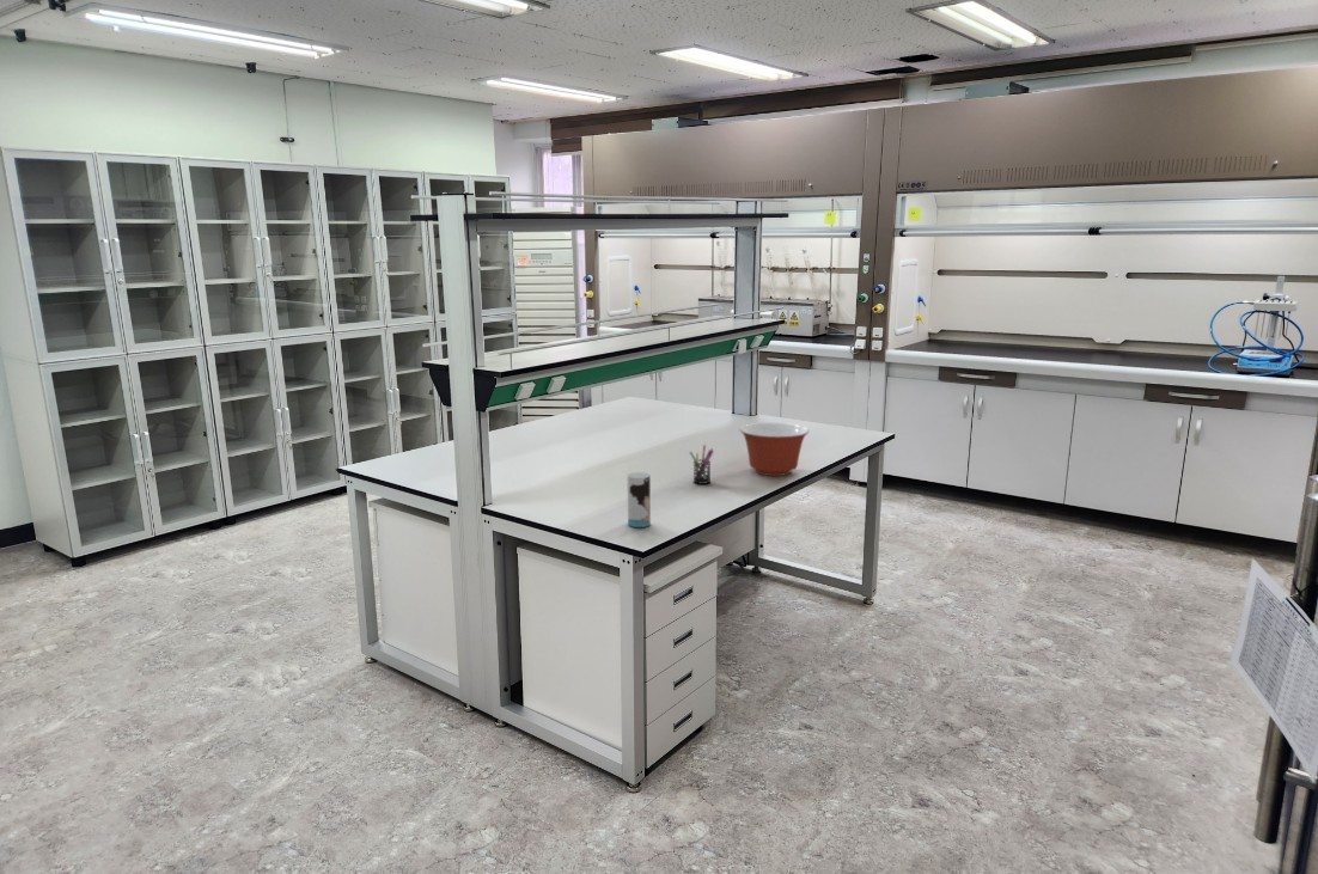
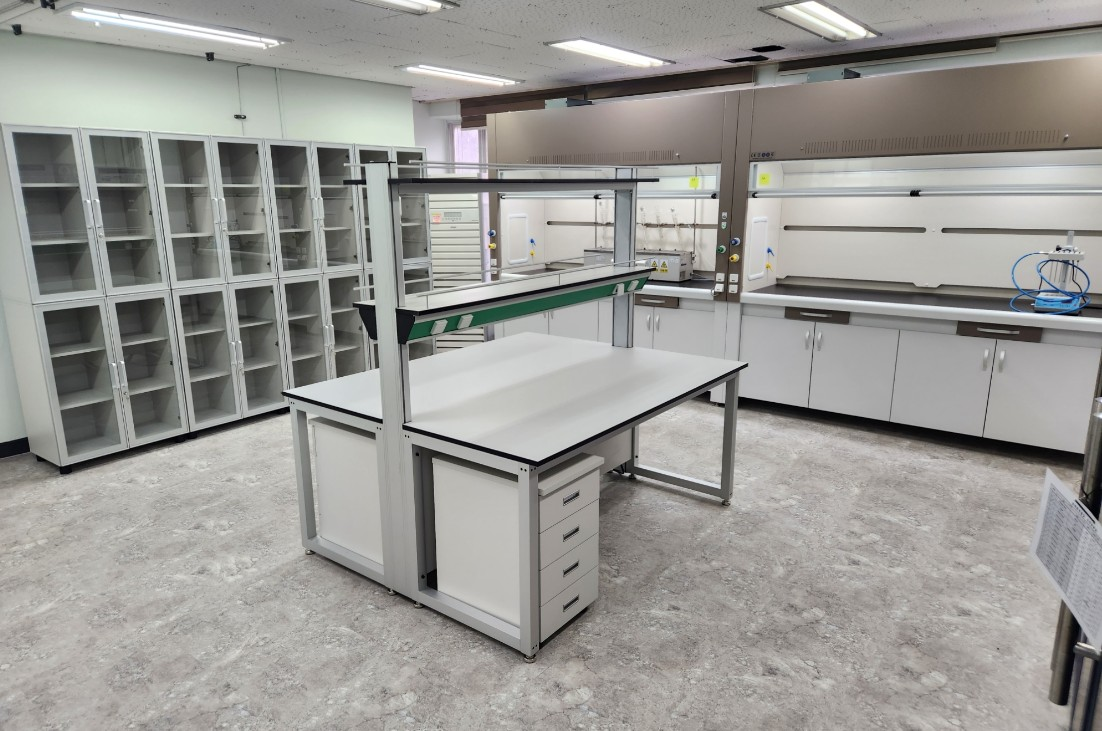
- mixing bowl [739,422,810,477]
- cup [627,471,652,528]
- pen holder [688,444,715,485]
